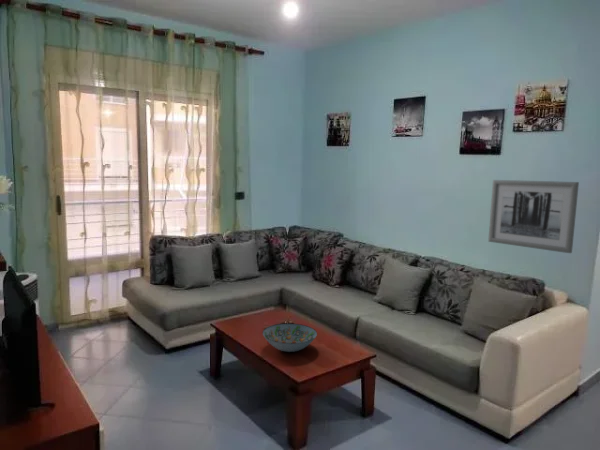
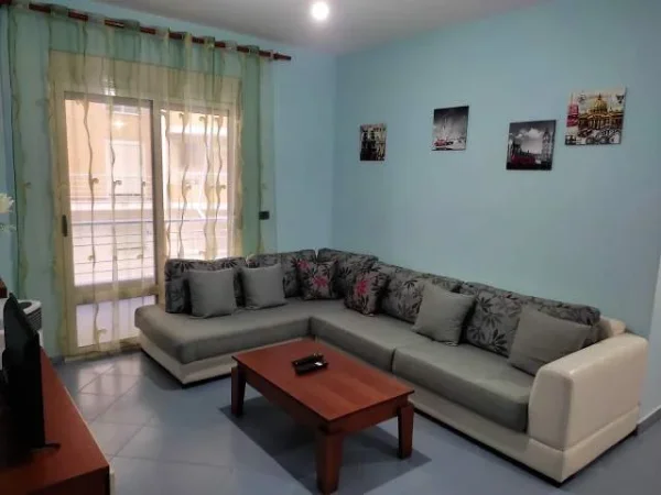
- decorative bowl [262,322,318,353]
- wall art [487,179,580,254]
